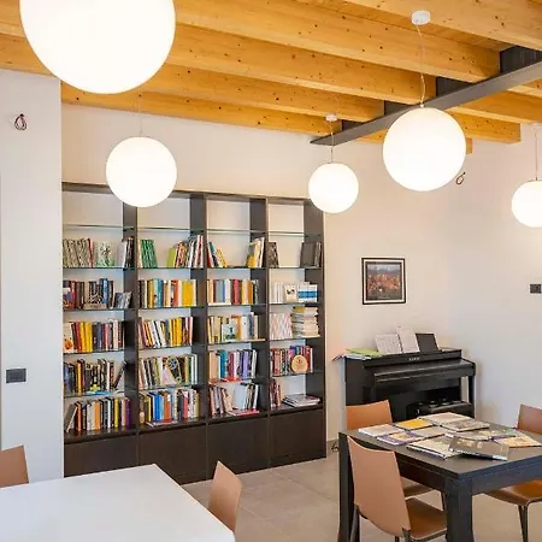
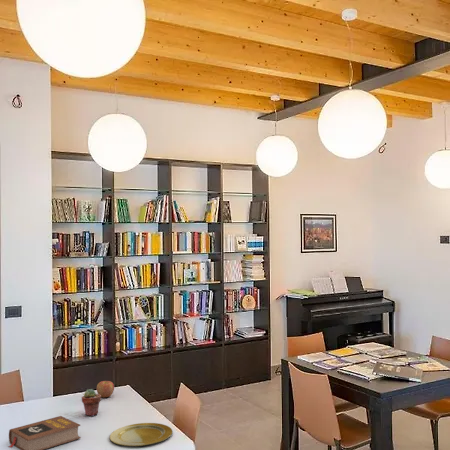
+ apple [96,380,115,398]
+ potted succulent [81,388,102,417]
+ book [7,415,82,450]
+ plate [109,422,173,447]
